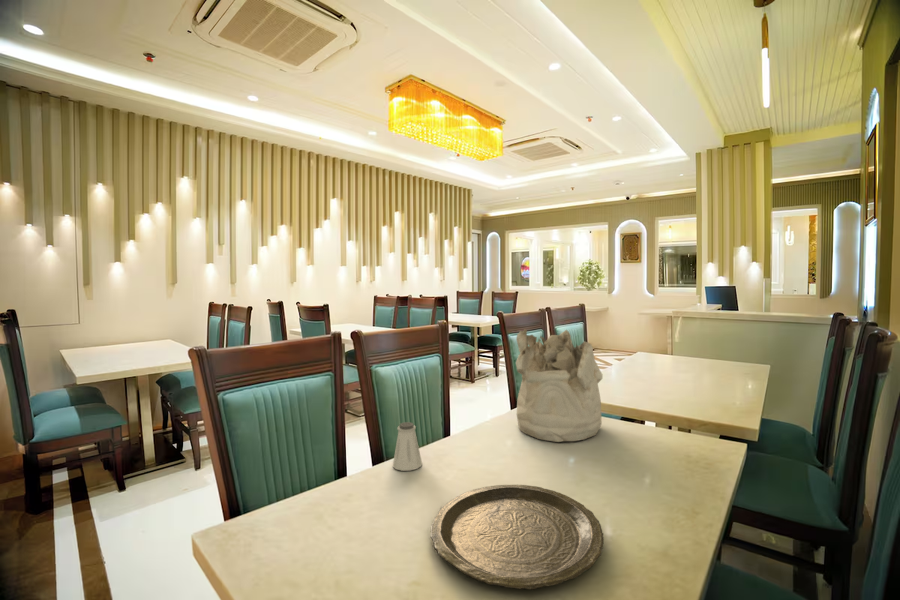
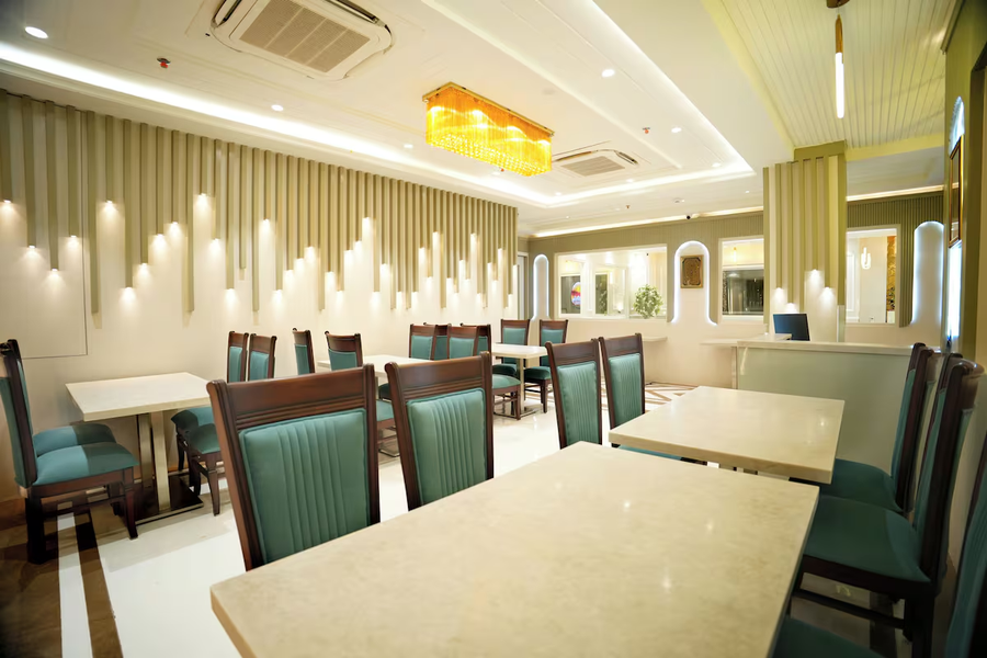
- plate [429,484,605,590]
- saltshaker [392,421,423,472]
- mineral sample [515,328,604,443]
